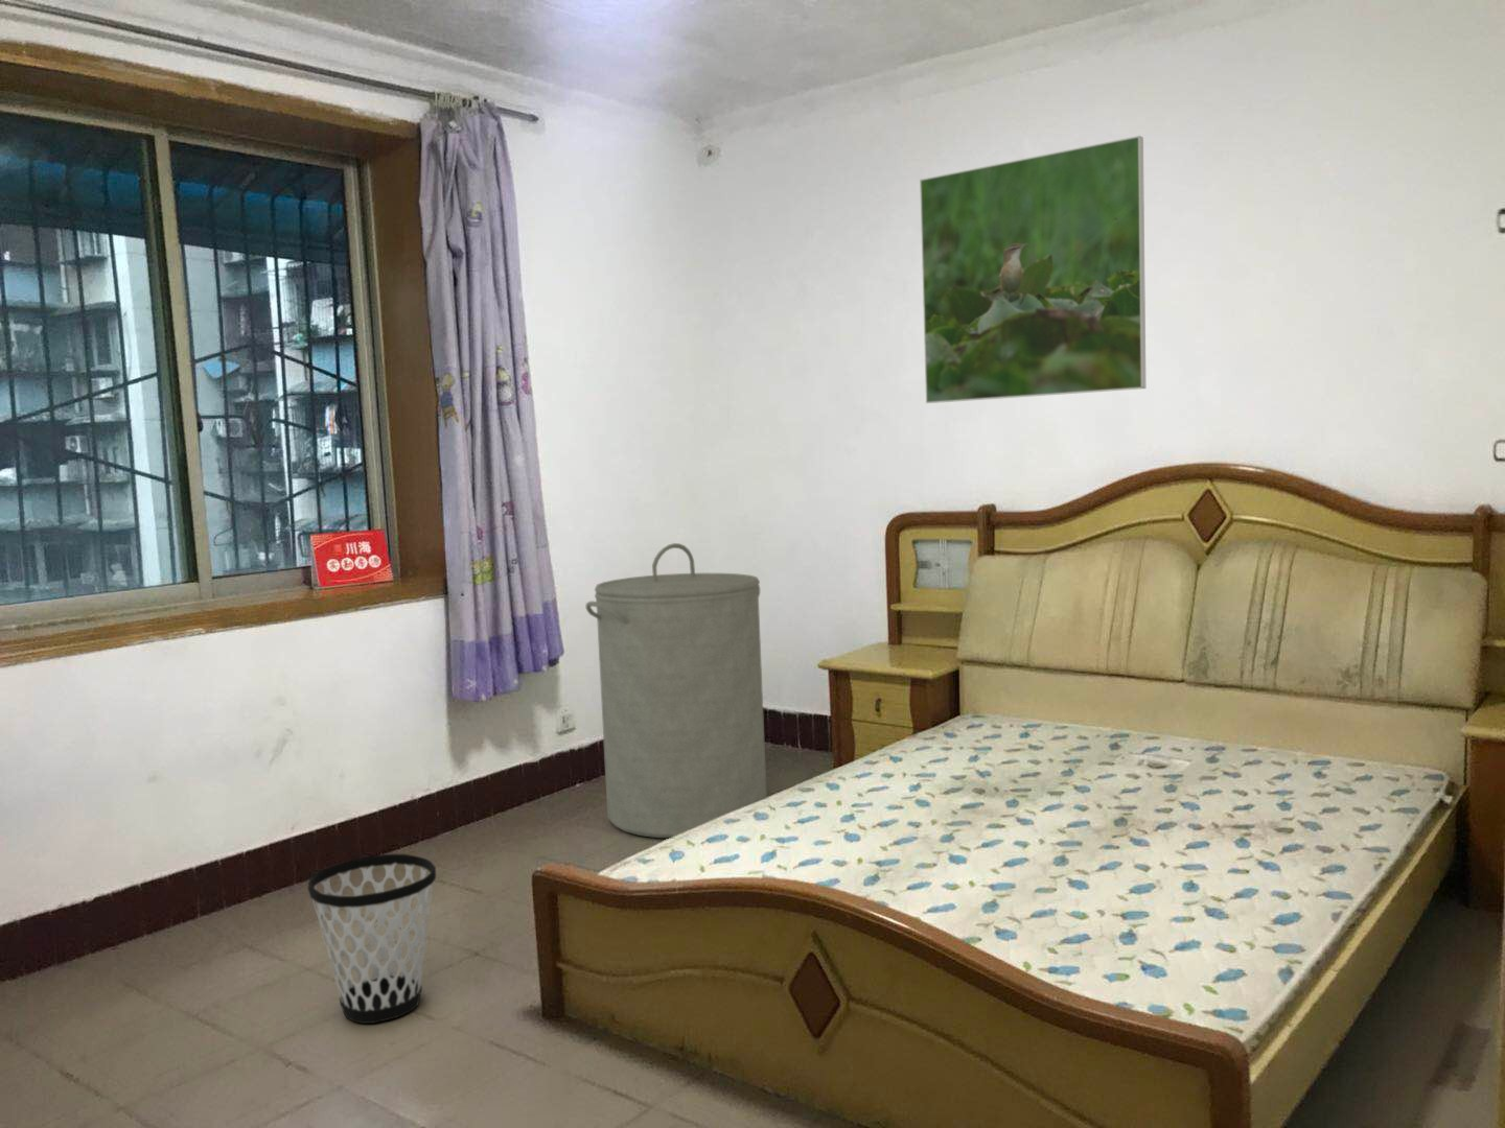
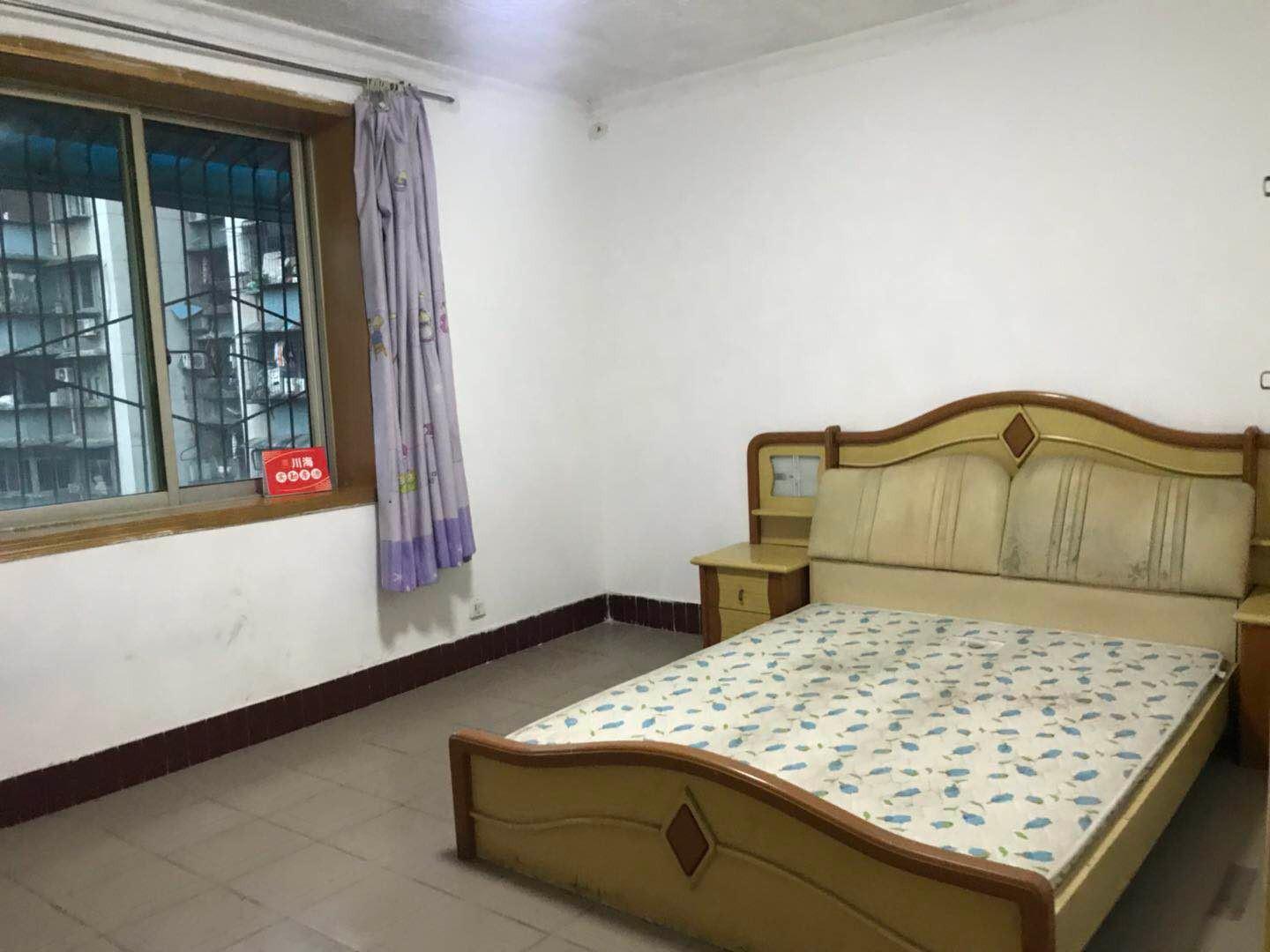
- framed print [918,135,1146,404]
- wastebasket [306,853,437,1025]
- laundry hamper [585,541,768,839]
